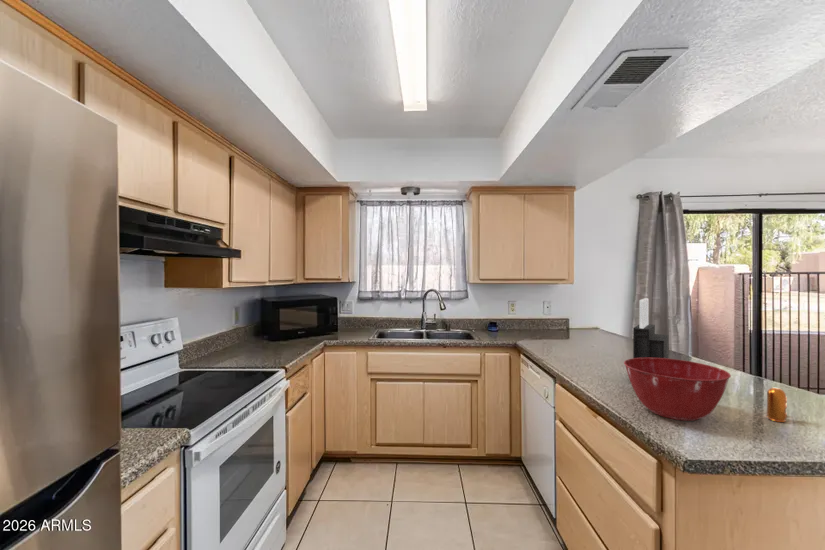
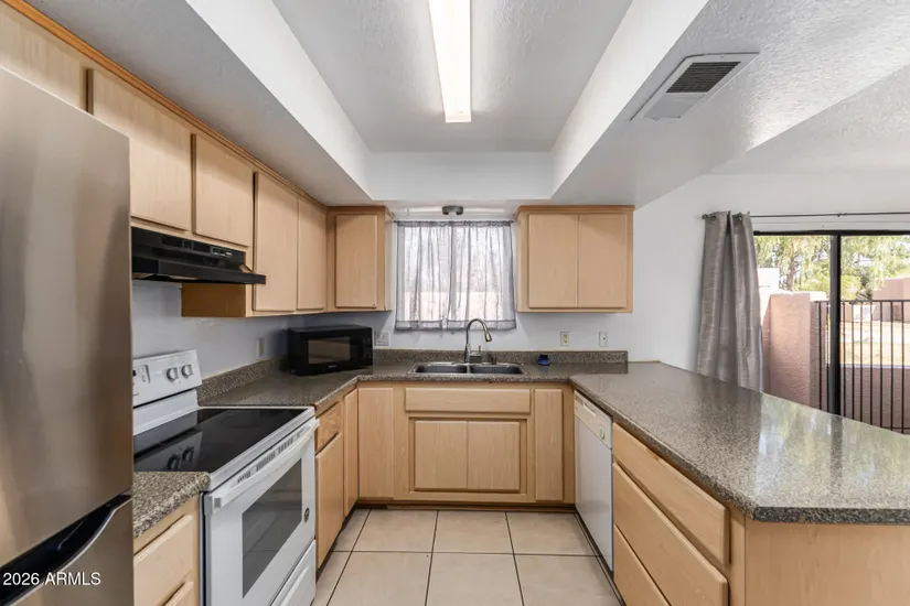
- mixing bowl [623,357,732,422]
- pepper shaker [766,387,788,423]
- knife block [632,297,669,359]
